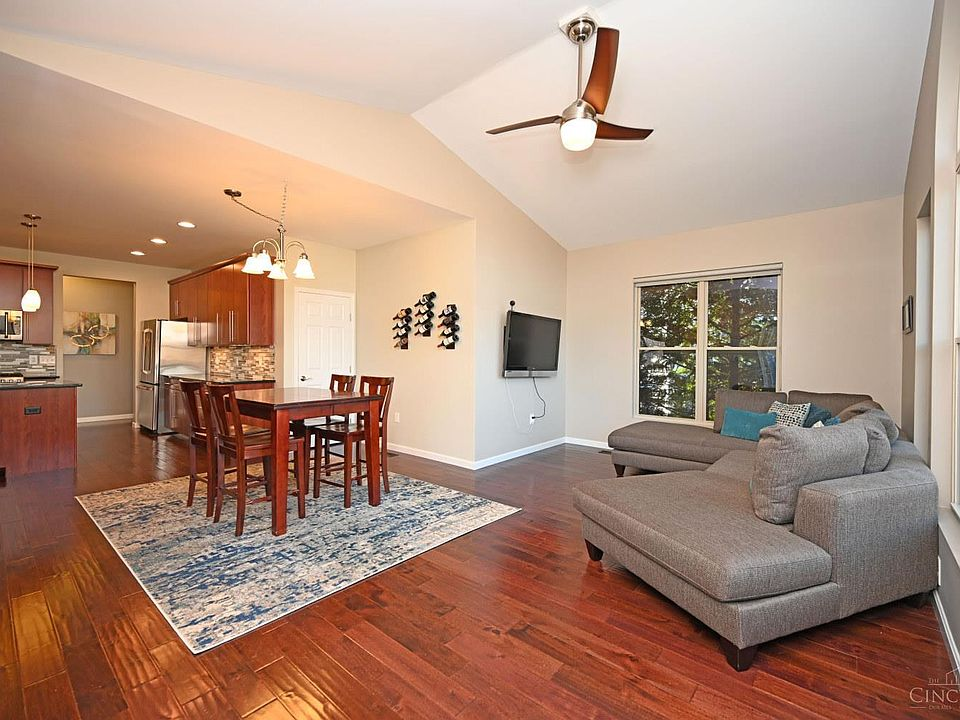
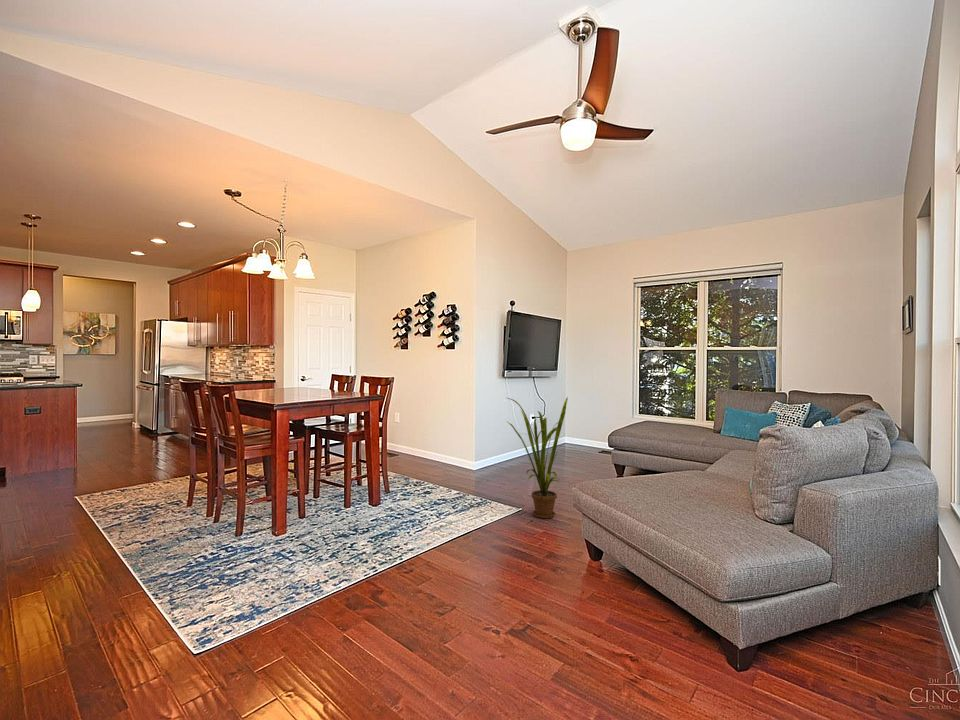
+ house plant [504,396,569,519]
